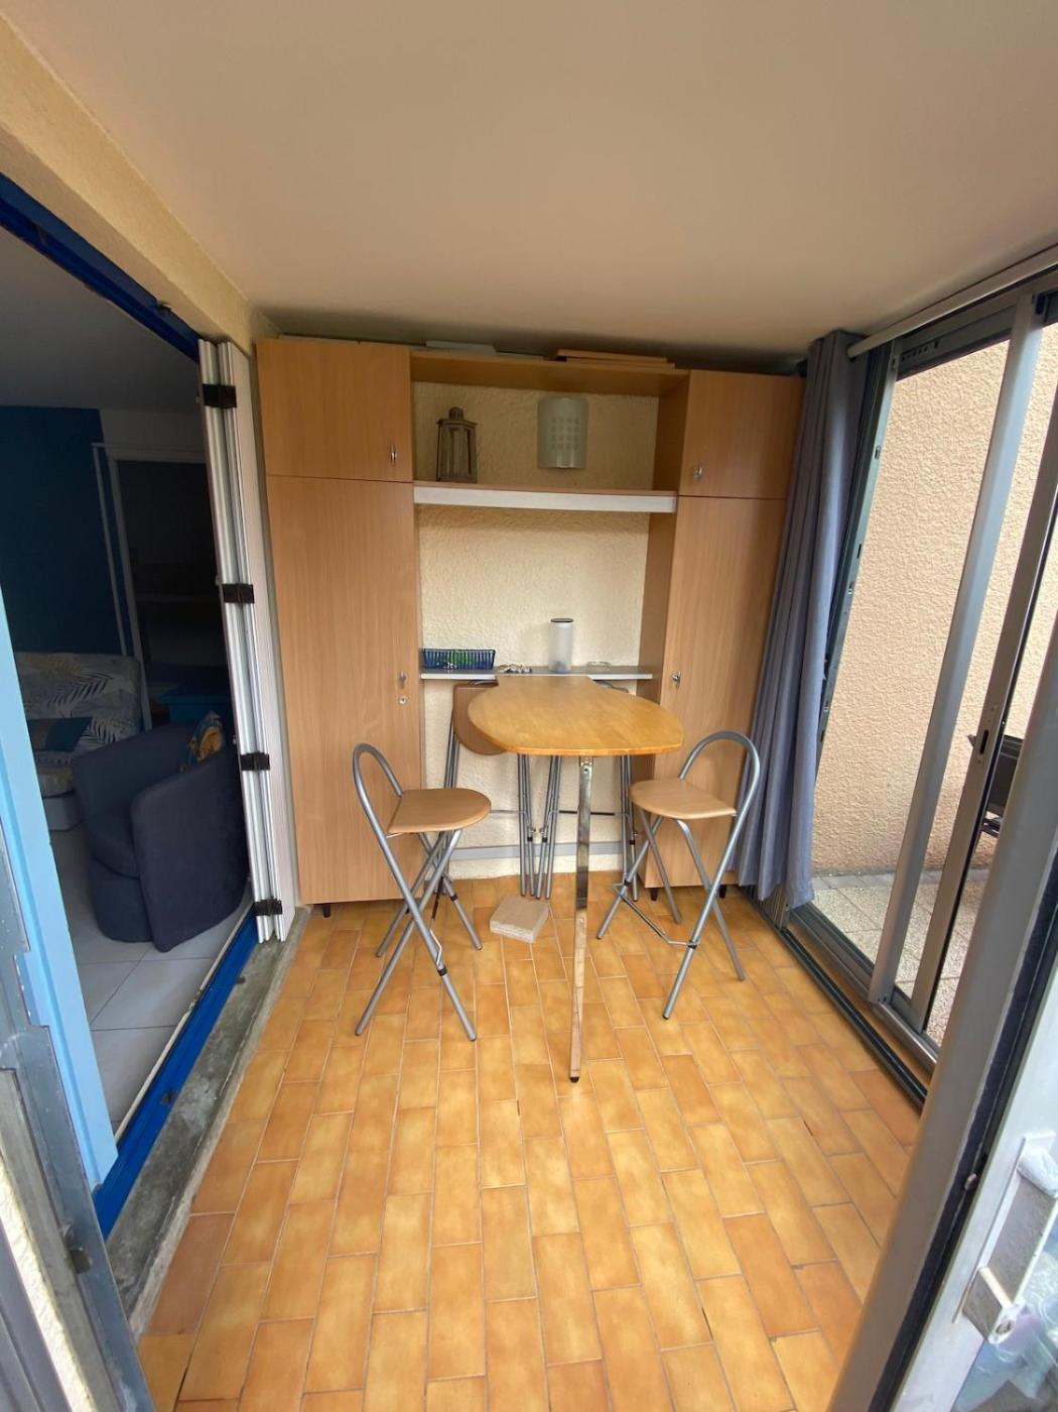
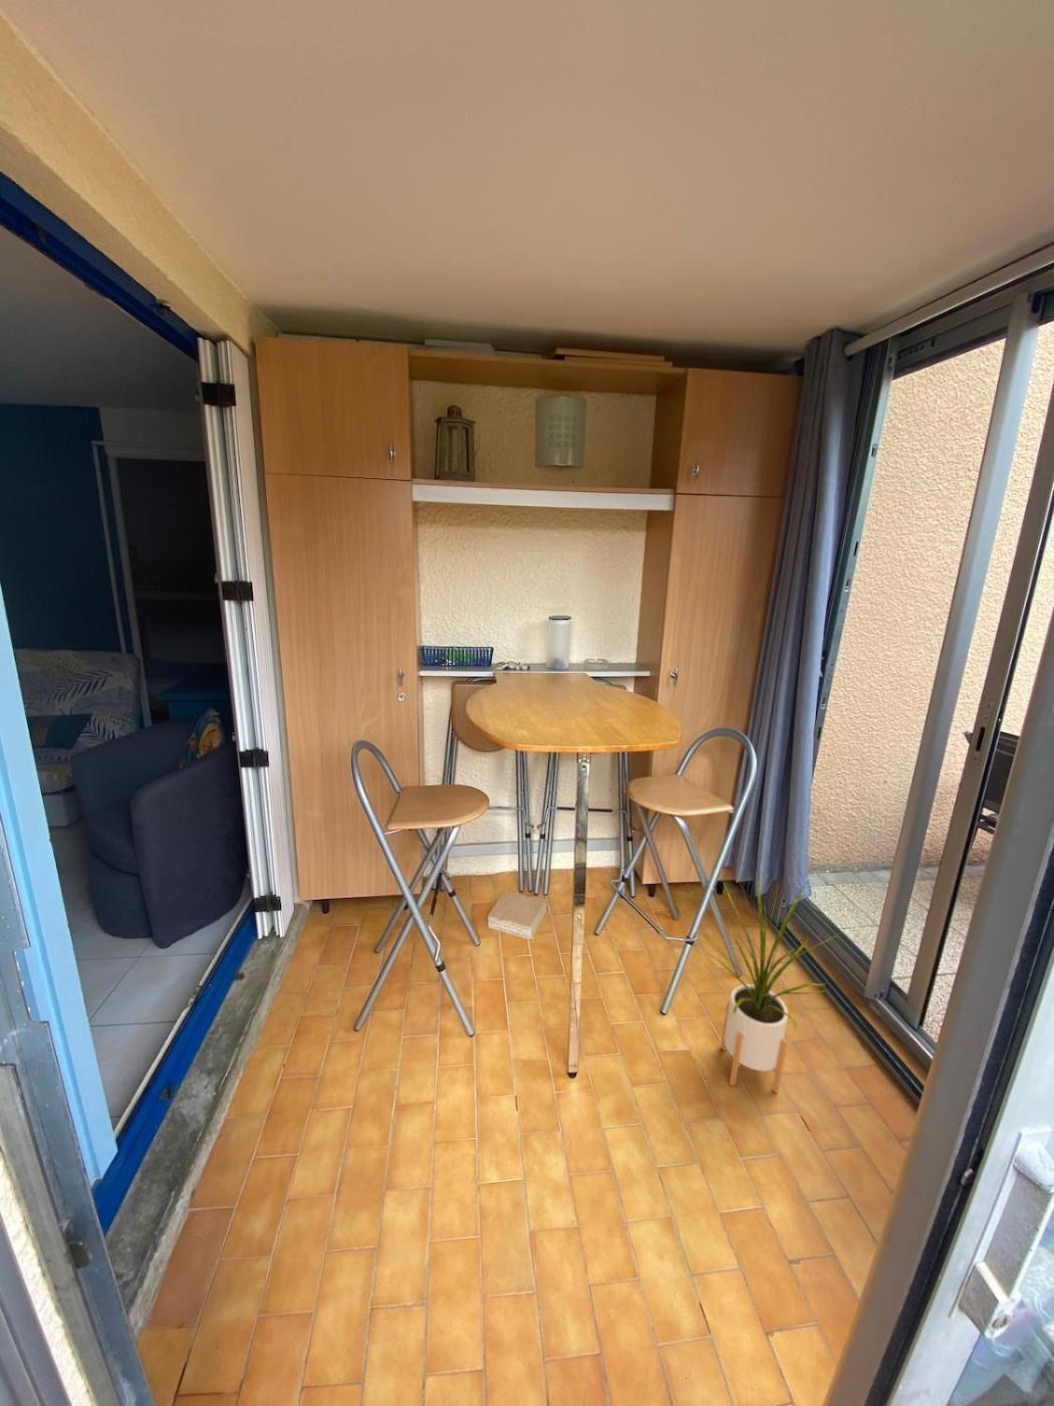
+ house plant [702,873,843,1094]
